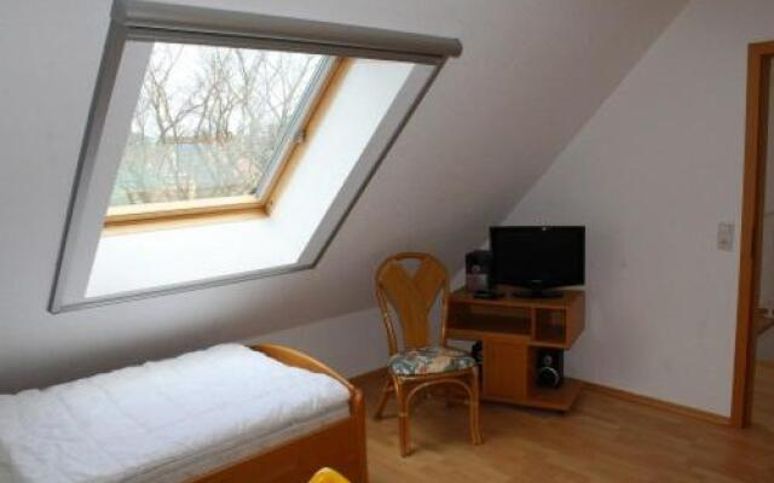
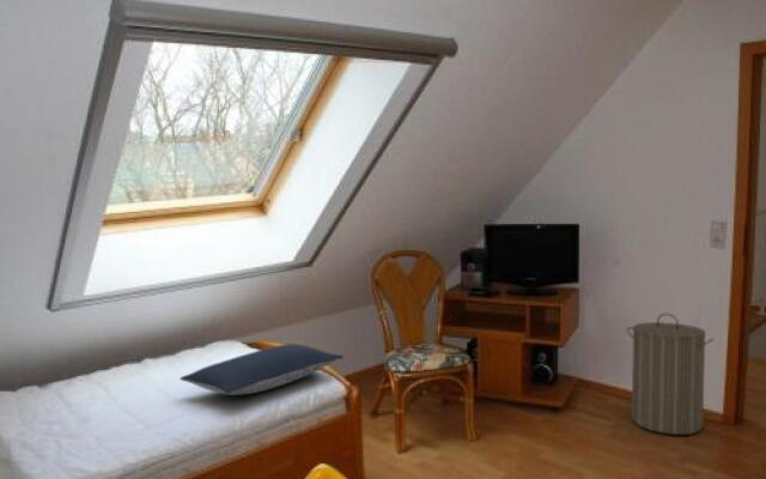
+ pillow [178,342,345,396]
+ laundry hamper [626,313,716,436]
